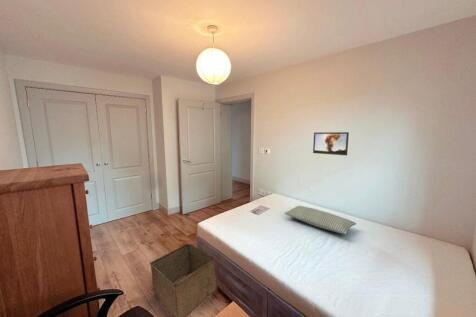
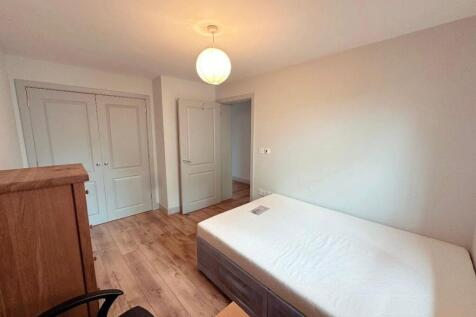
- pillow [283,205,357,235]
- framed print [312,131,350,156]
- storage bin [149,243,218,317]
